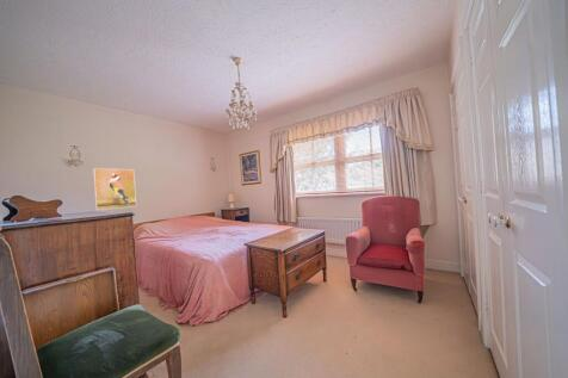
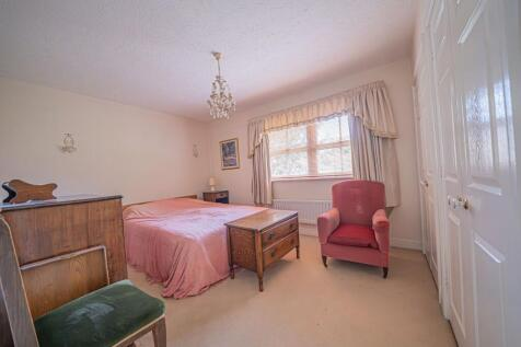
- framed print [92,167,137,211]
